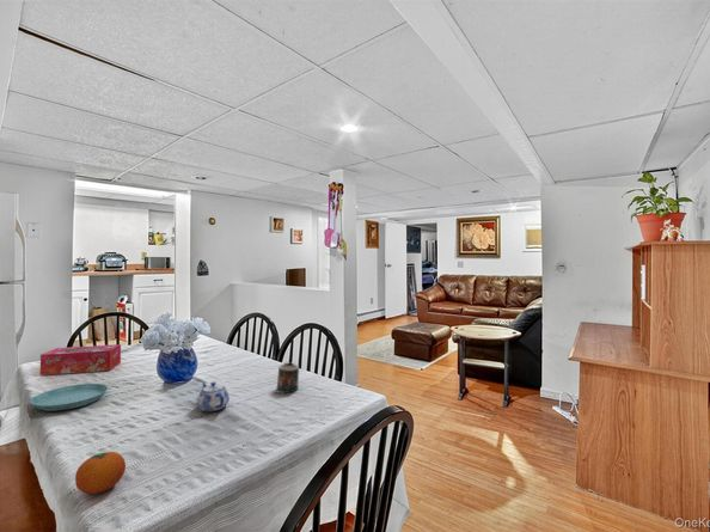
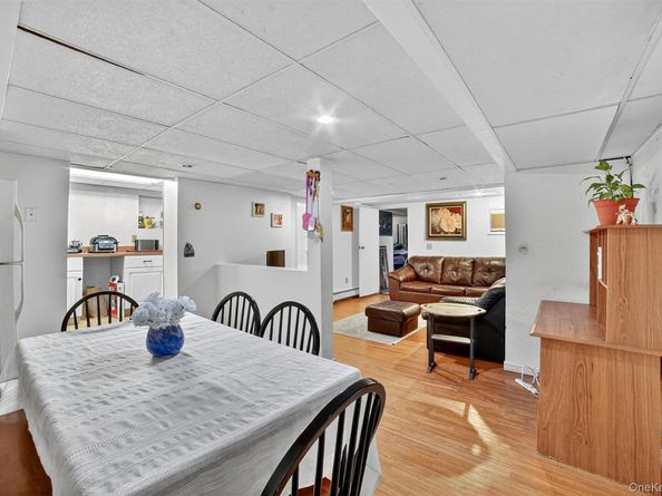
- fruit [74,451,127,495]
- candle [273,362,300,395]
- tissue box [39,343,122,377]
- saucer [29,383,109,412]
- teapot [196,381,231,412]
